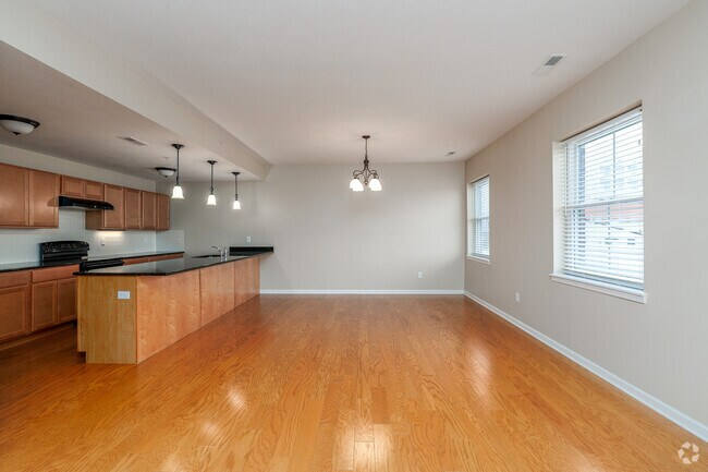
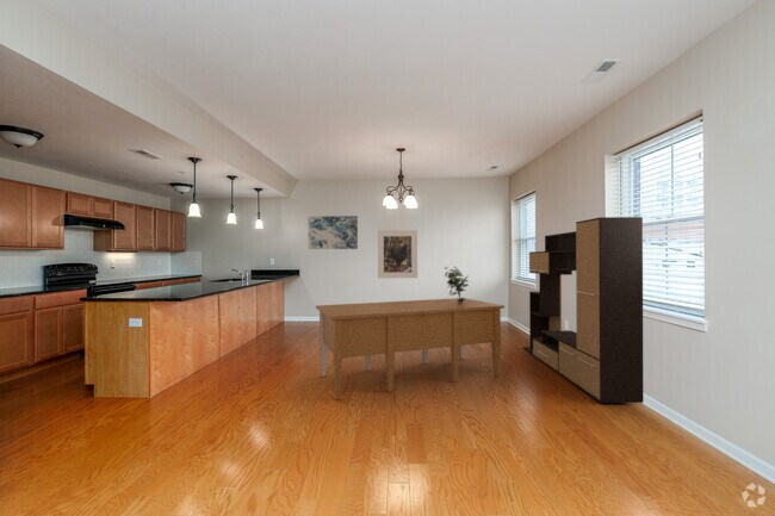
+ potted plant [444,266,470,303]
+ media console [521,216,644,404]
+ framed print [377,229,418,279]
+ wall art [308,215,359,250]
+ desk [315,297,506,402]
